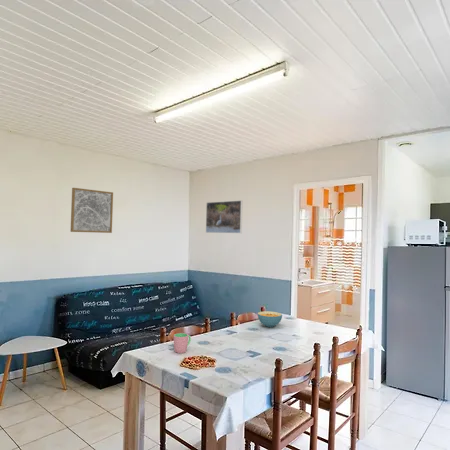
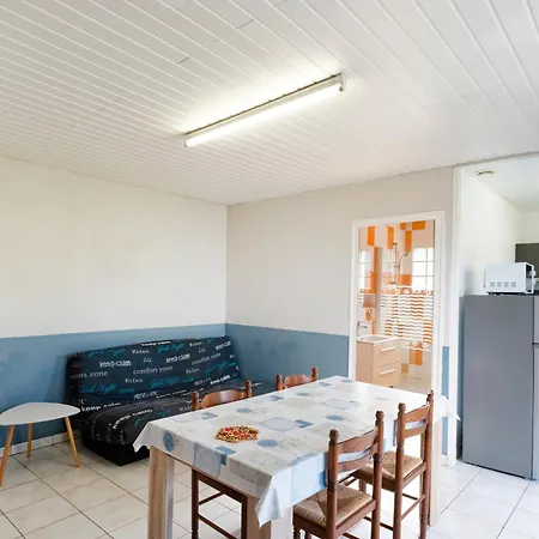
- wall art [69,187,114,234]
- cereal bowl [257,310,283,328]
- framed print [205,200,243,234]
- cup [173,332,192,354]
